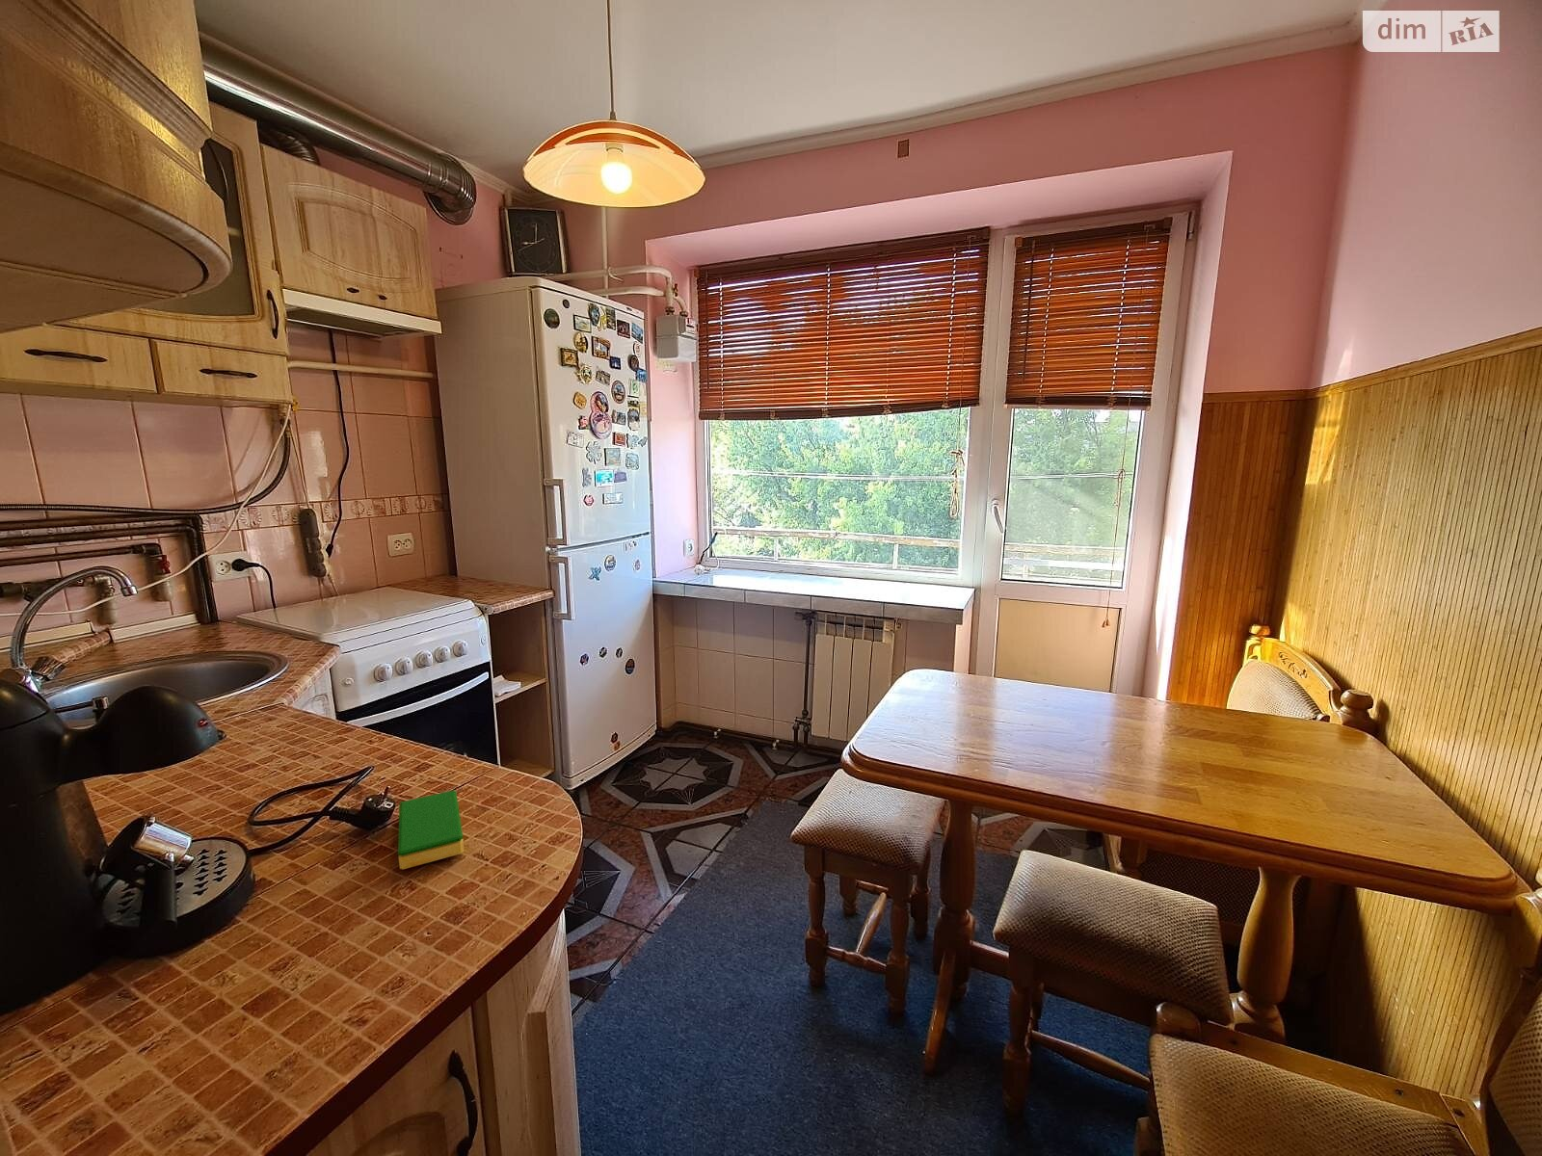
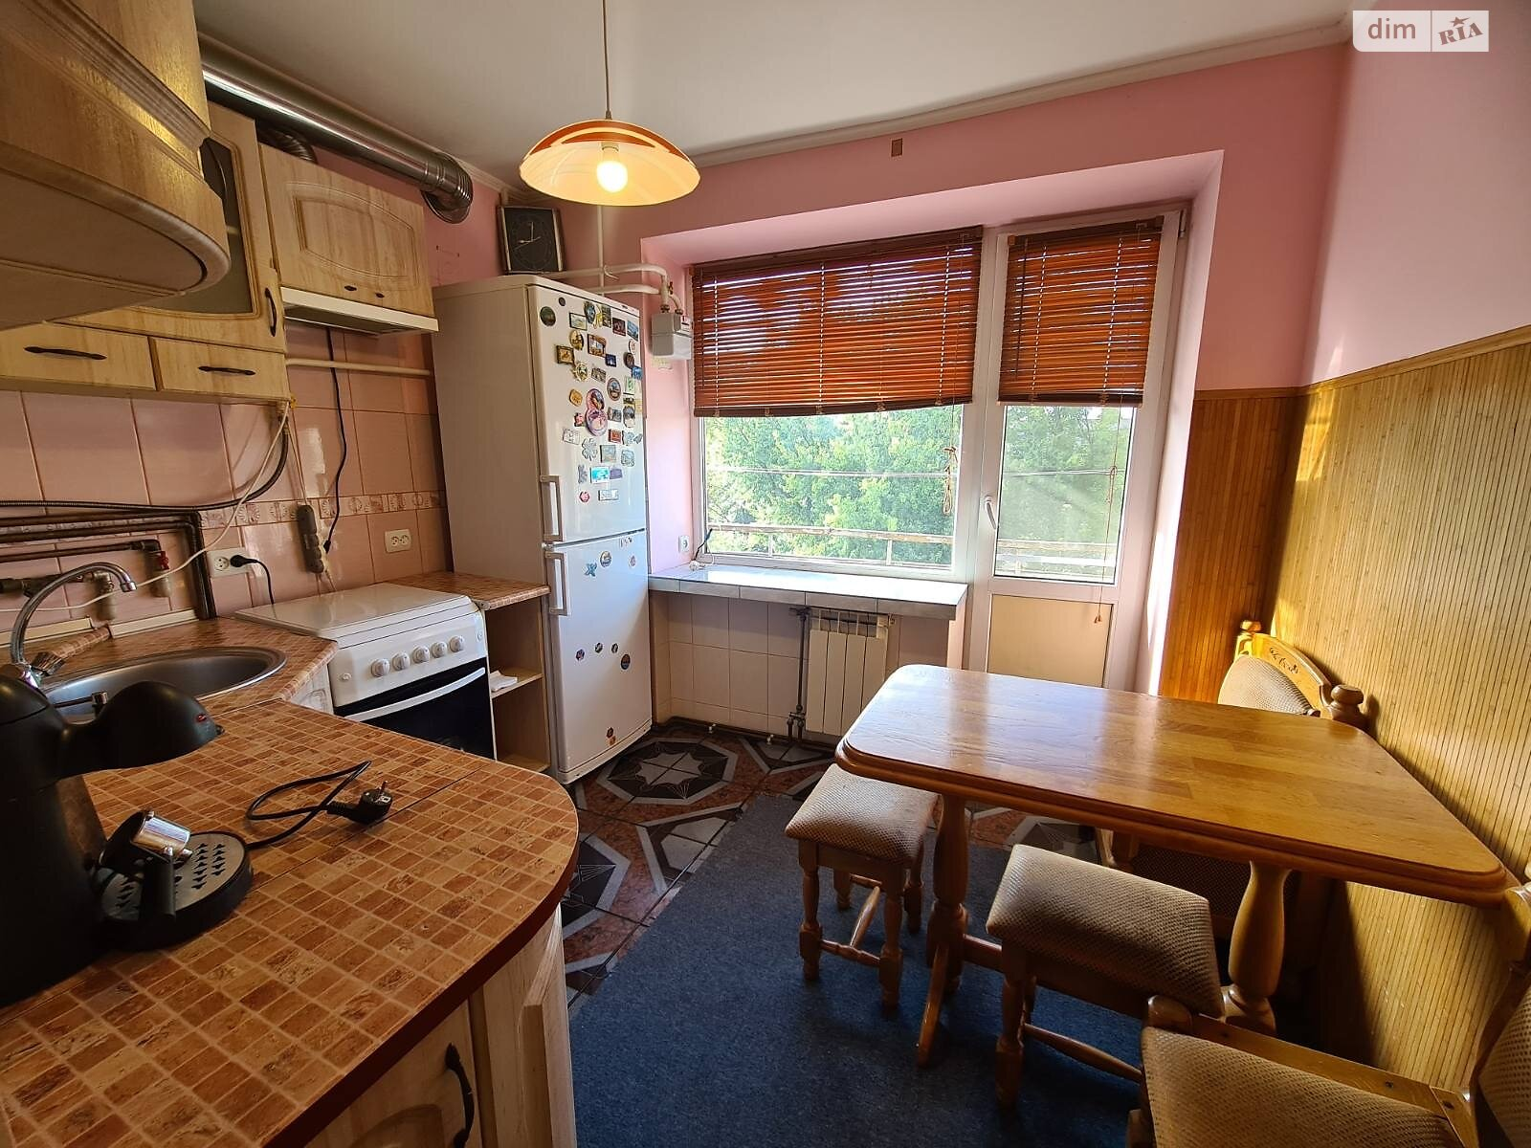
- dish sponge [397,790,465,869]
